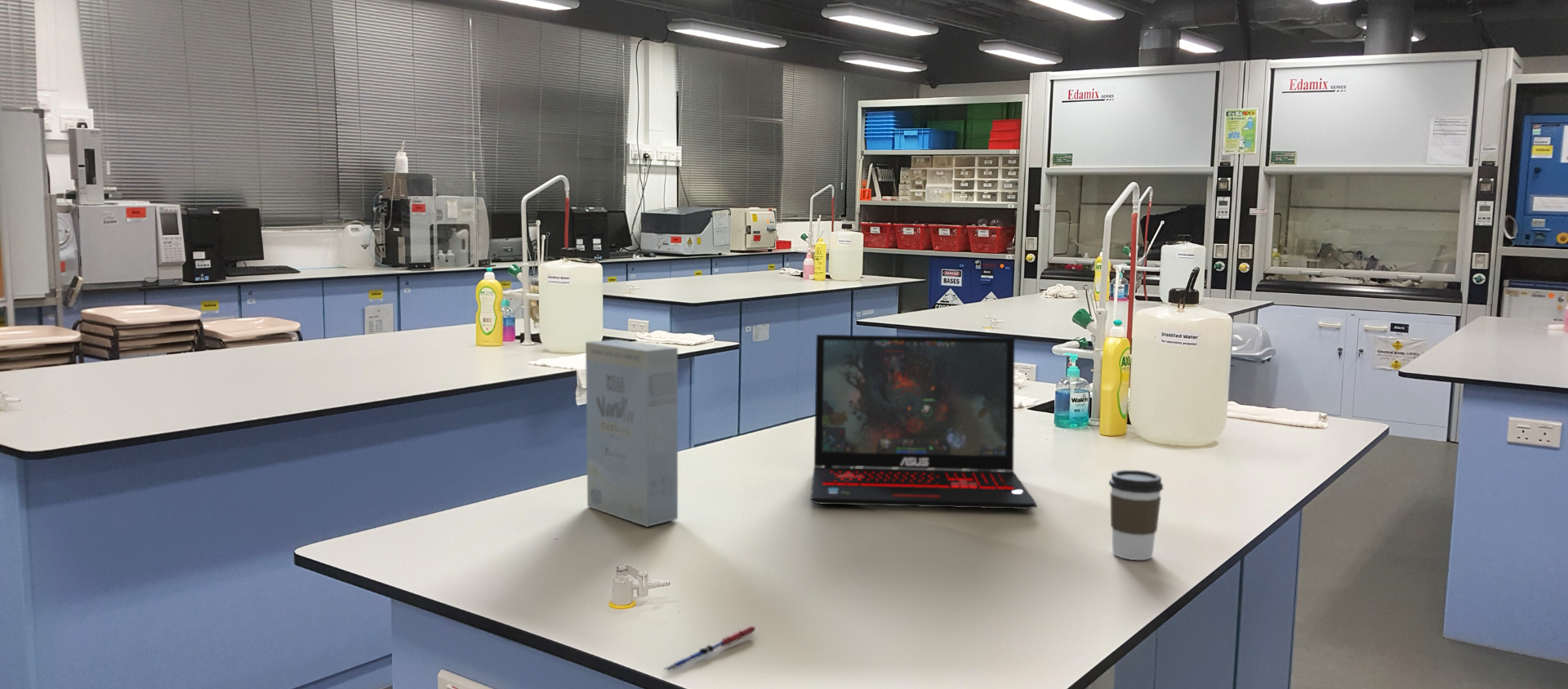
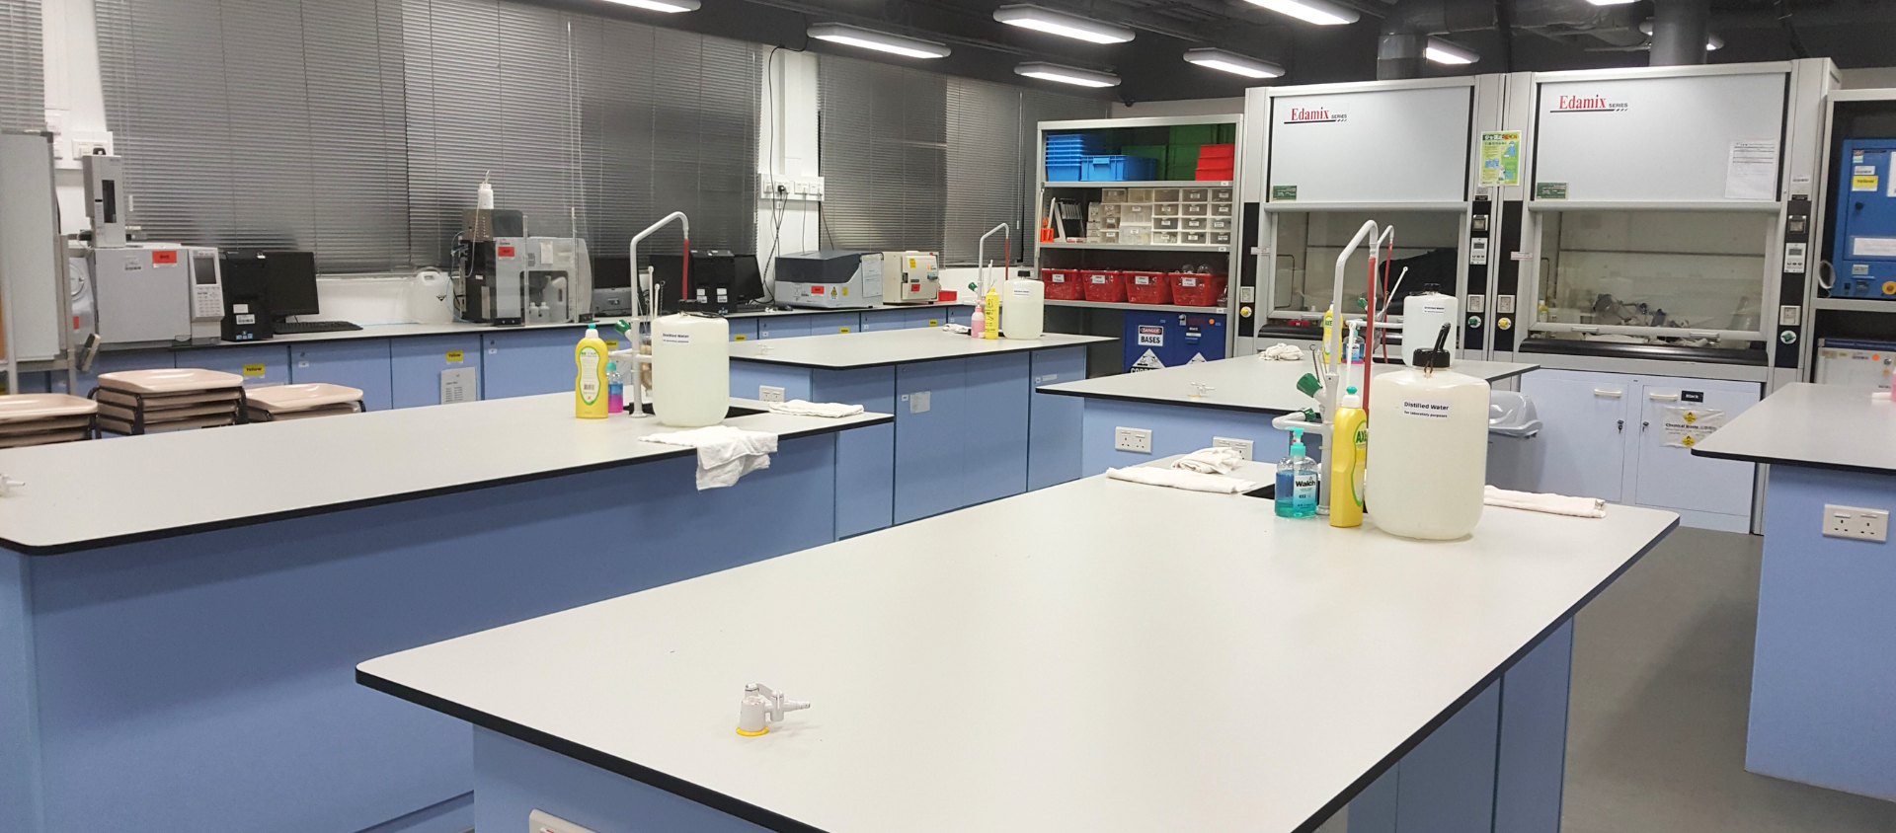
- pen [662,625,757,673]
- book [585,339,679,527]
- coffee cup [1108,469,1164,561]
- laptop [809,334,1037,510]
